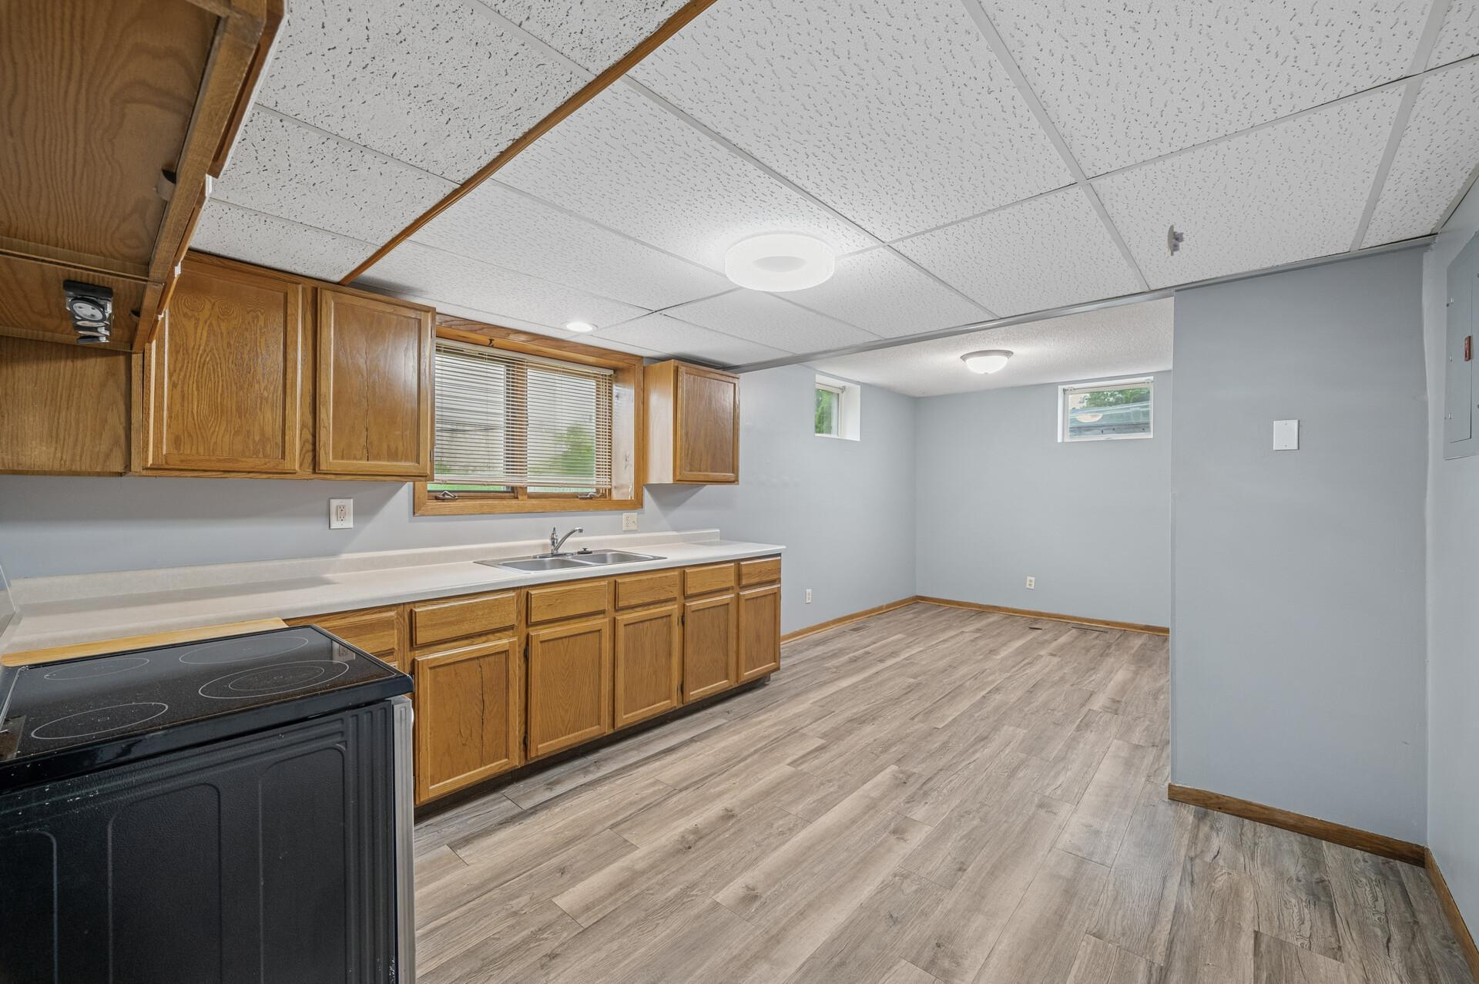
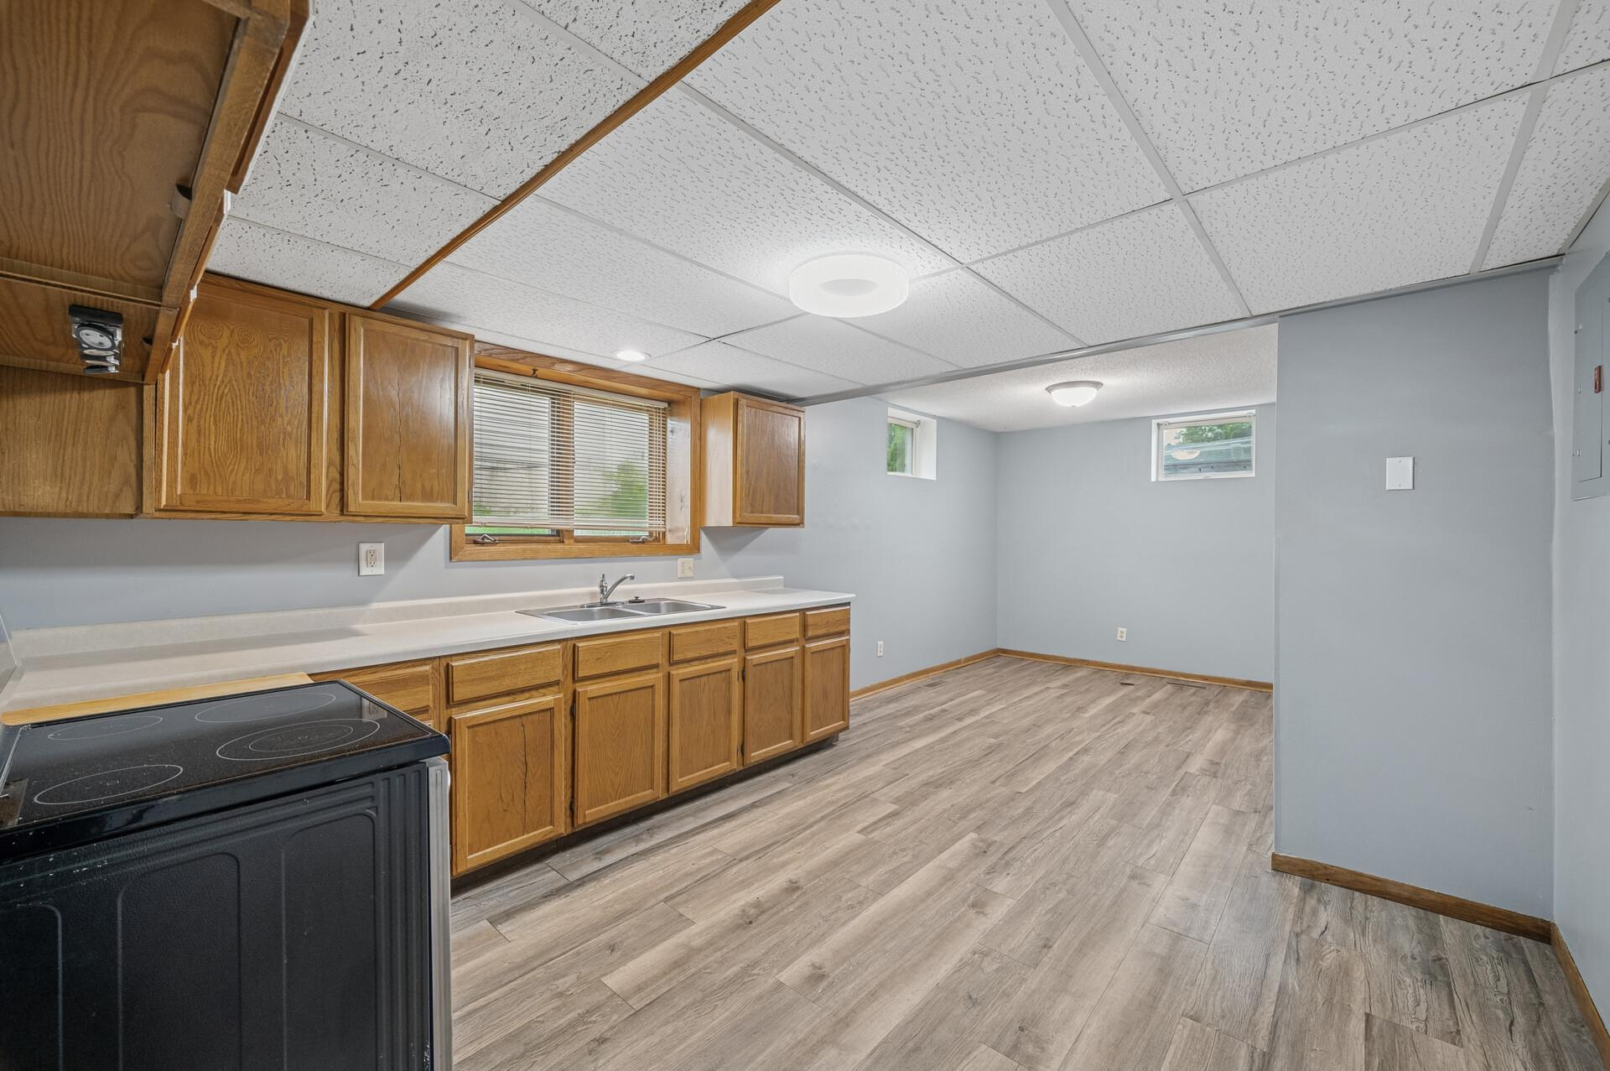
- smoke detector [1167,224,1186,257]
